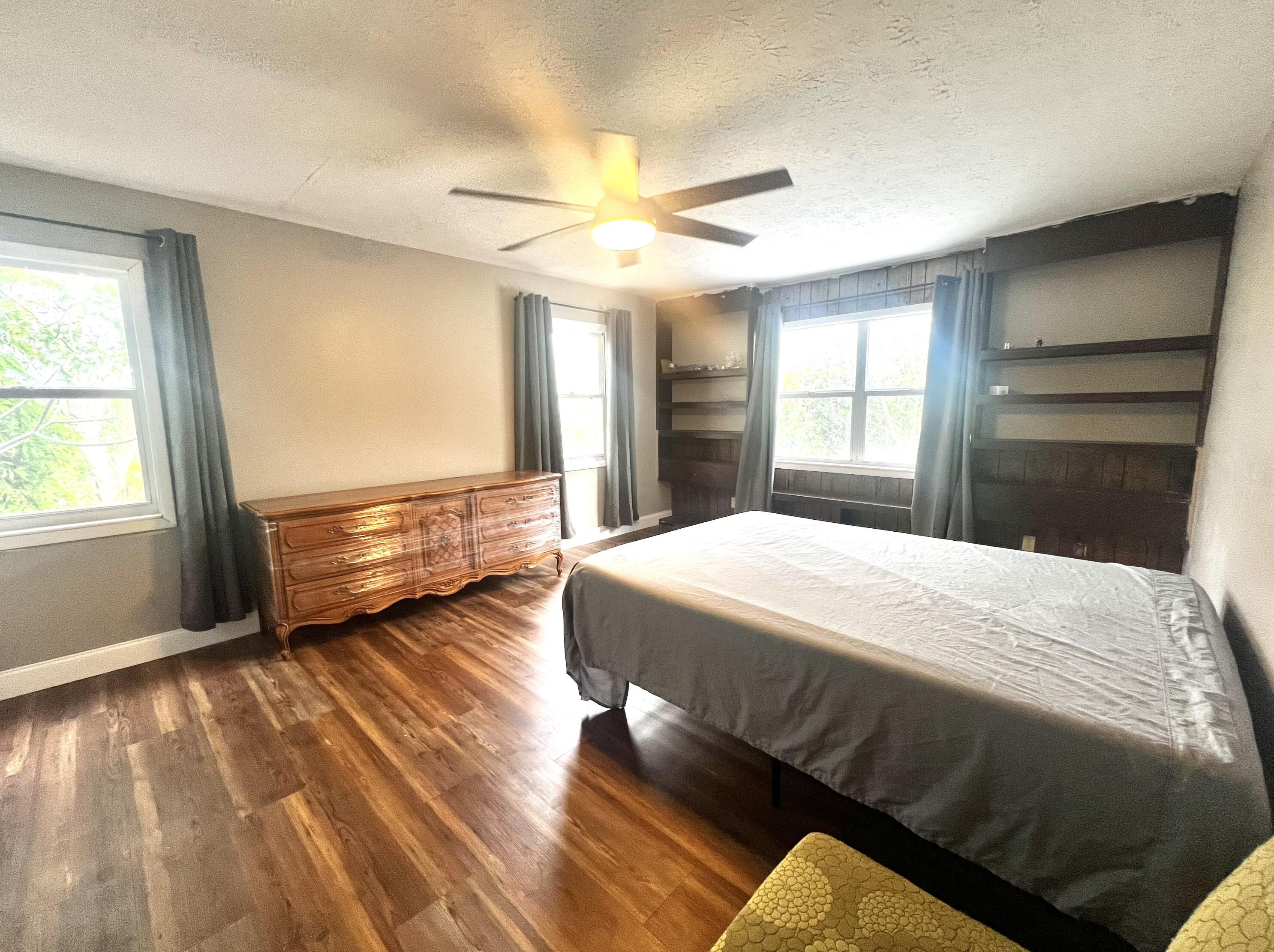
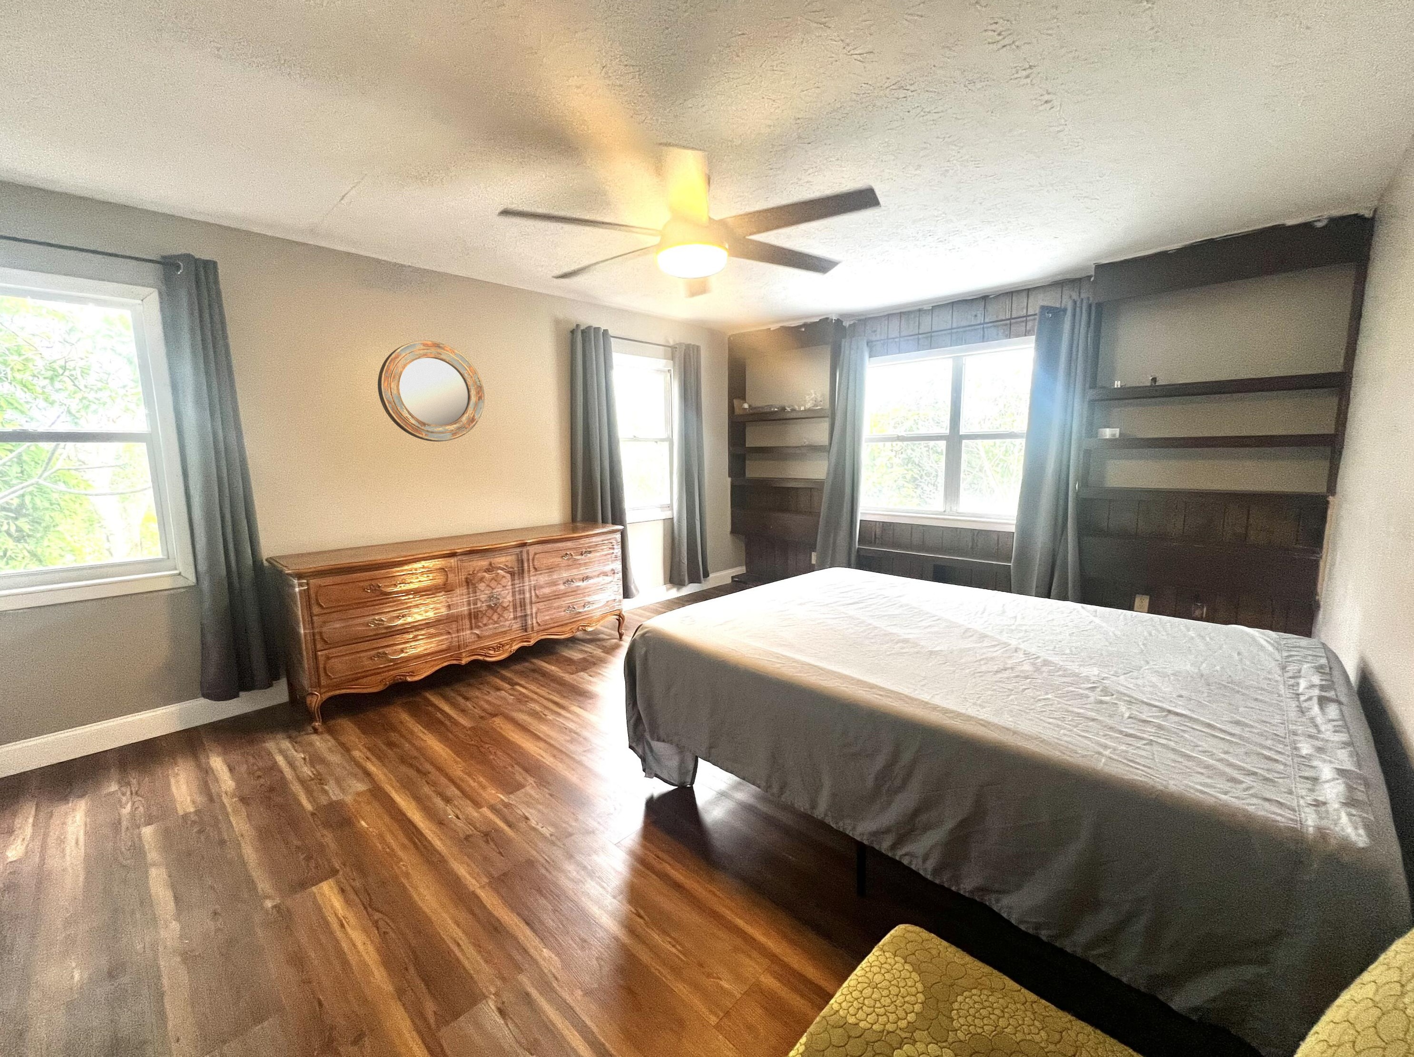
+ home mirror [377,340,485,442]
